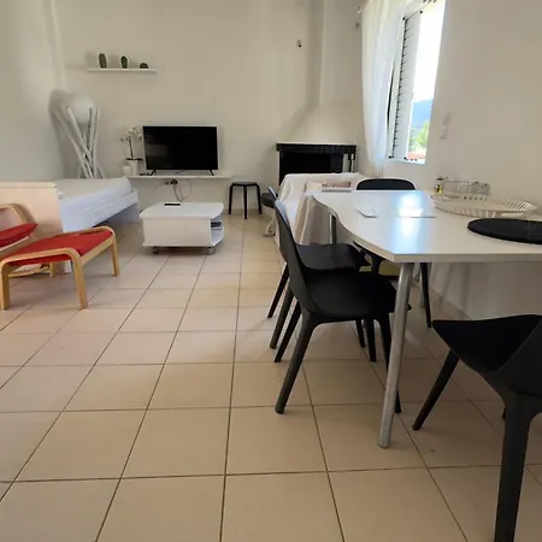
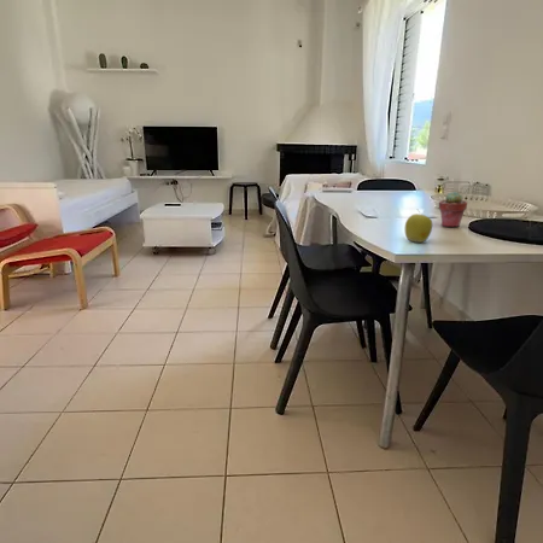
+ apple [404,209,433,244]
+ potted succulent [438,191,468,228]
